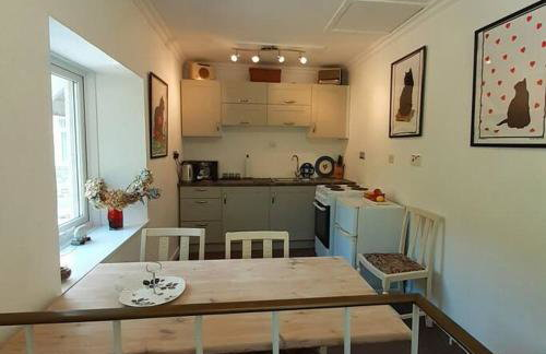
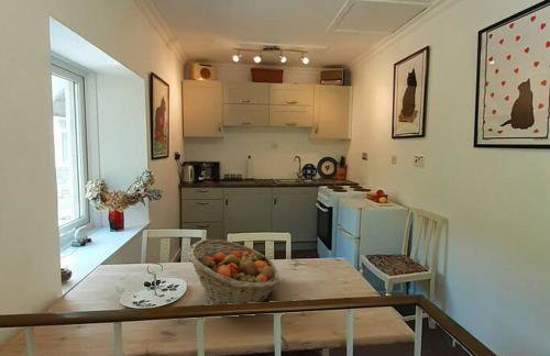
+ fruit basket [187,238,280,305]
